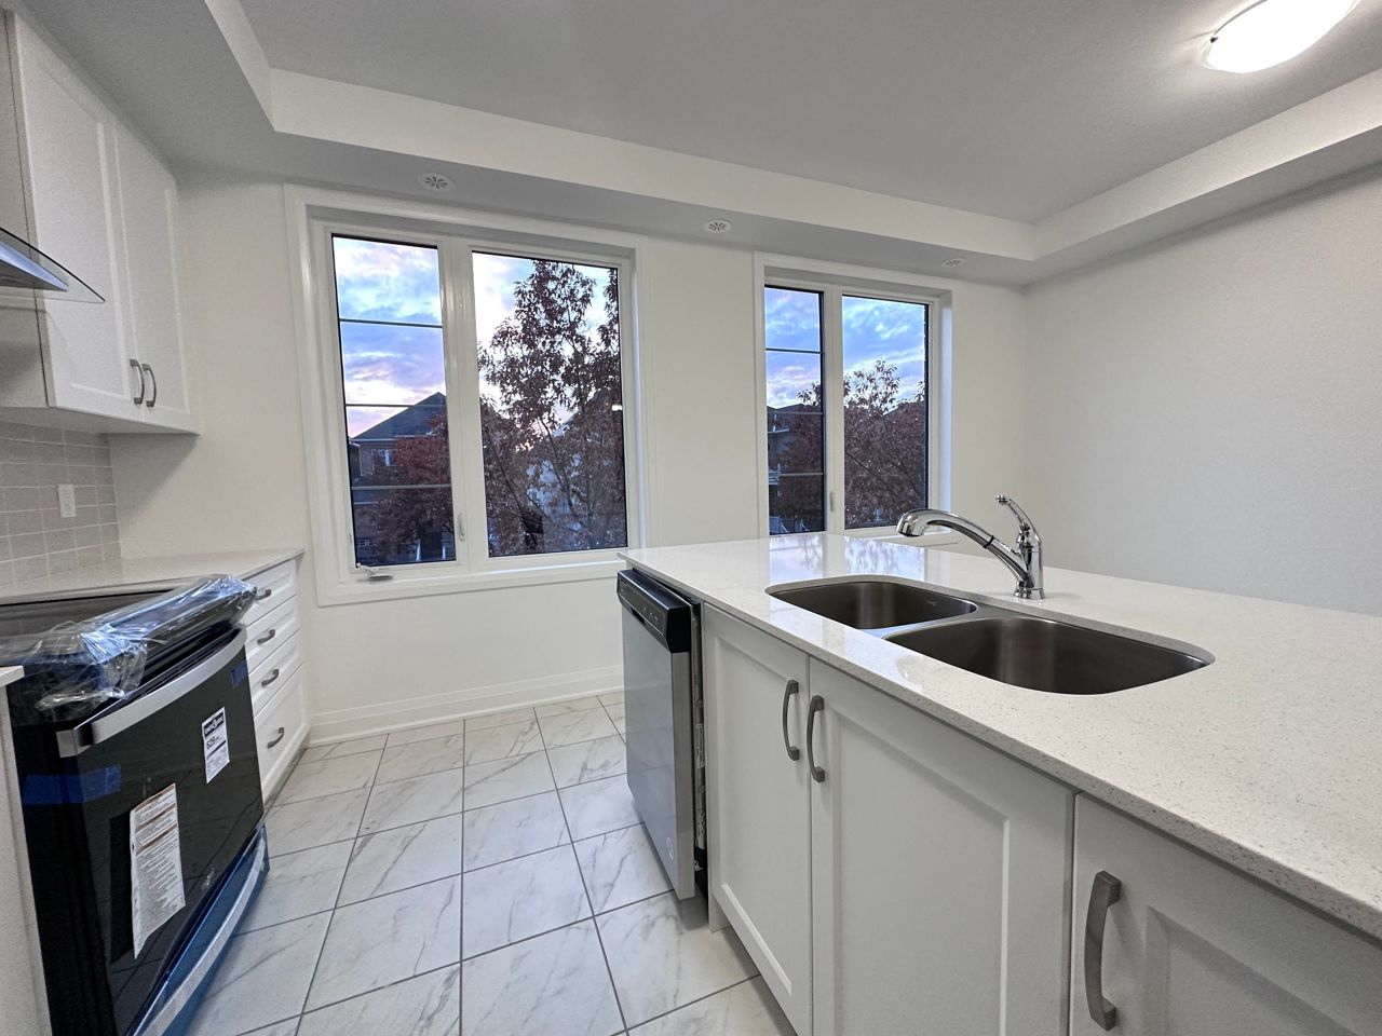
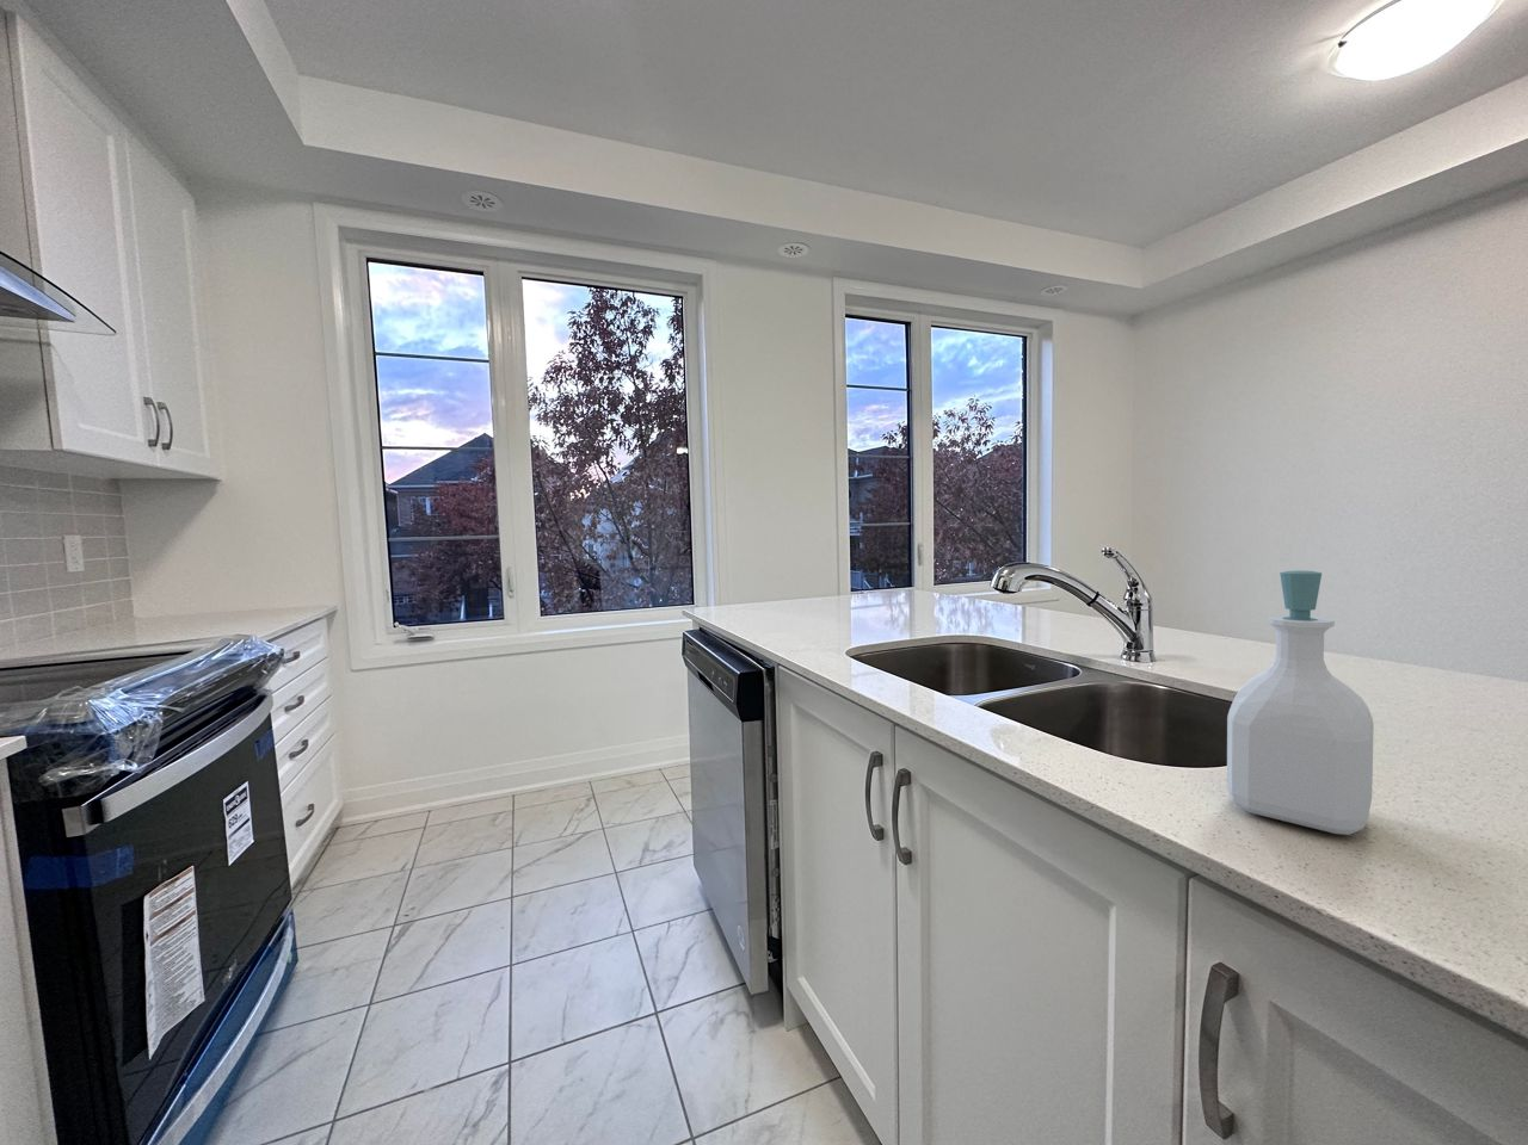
+ soap bottle [1226,570,1375,836]
